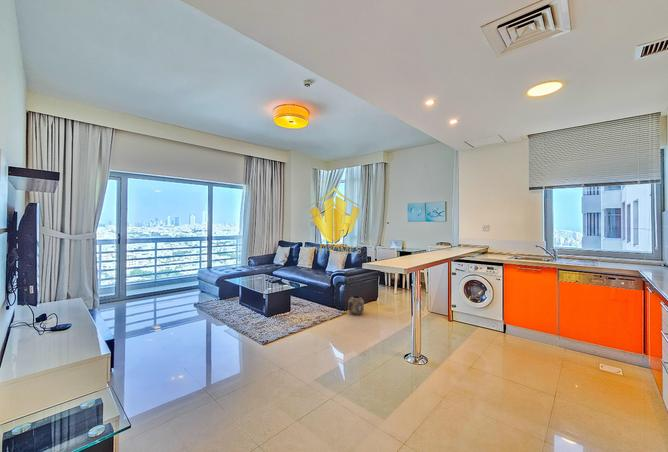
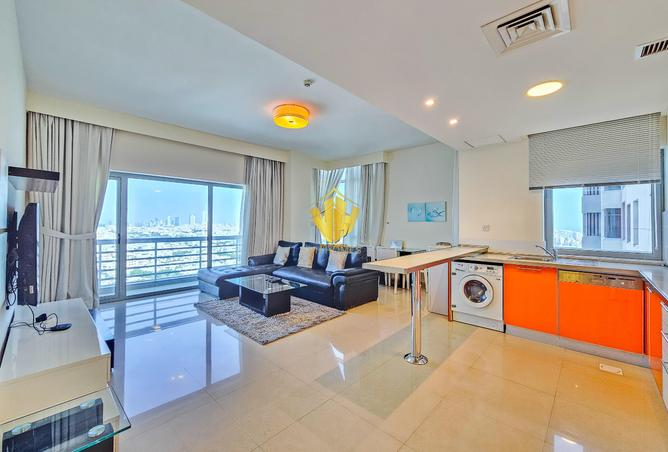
- planter [347,295,365,316]
